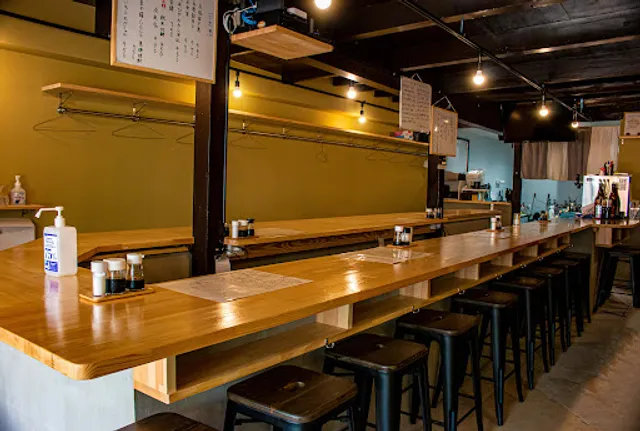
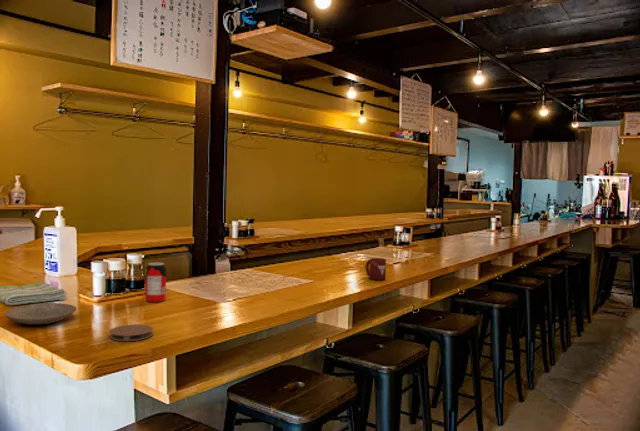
+ plate [3,302,78,325]
+ dish towel [0,281,68,306]
+ cup [364,257,387,281]
+ coaster [109,323,154,342]
+ beverage can [144,261,167,303]
